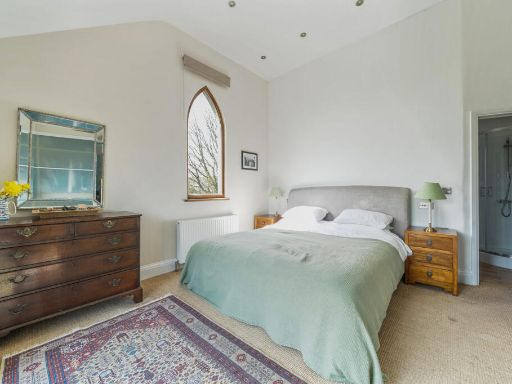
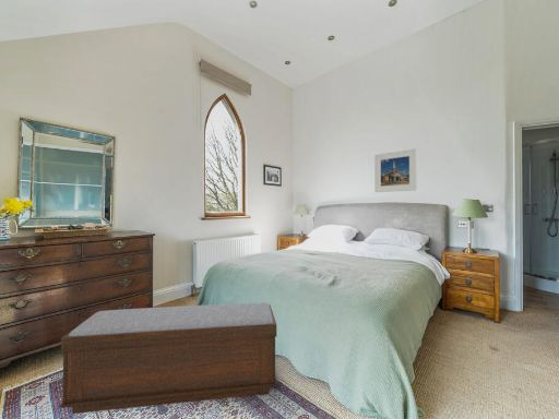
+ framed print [373,148,418,193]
+ bench [59,302,277,415]
